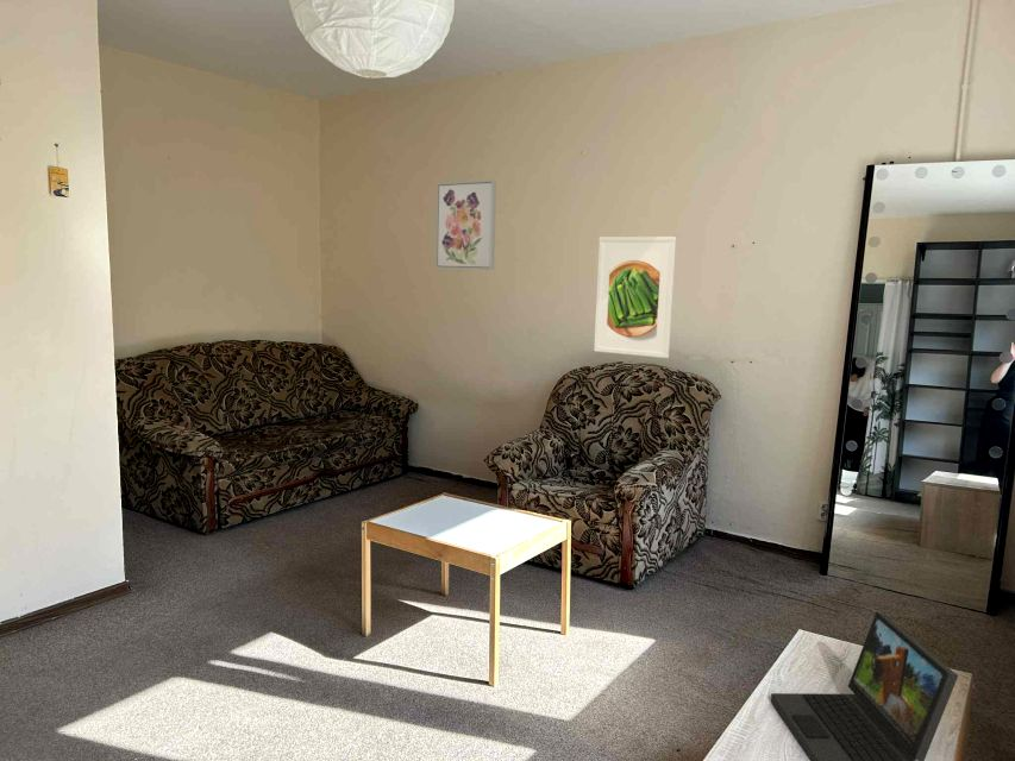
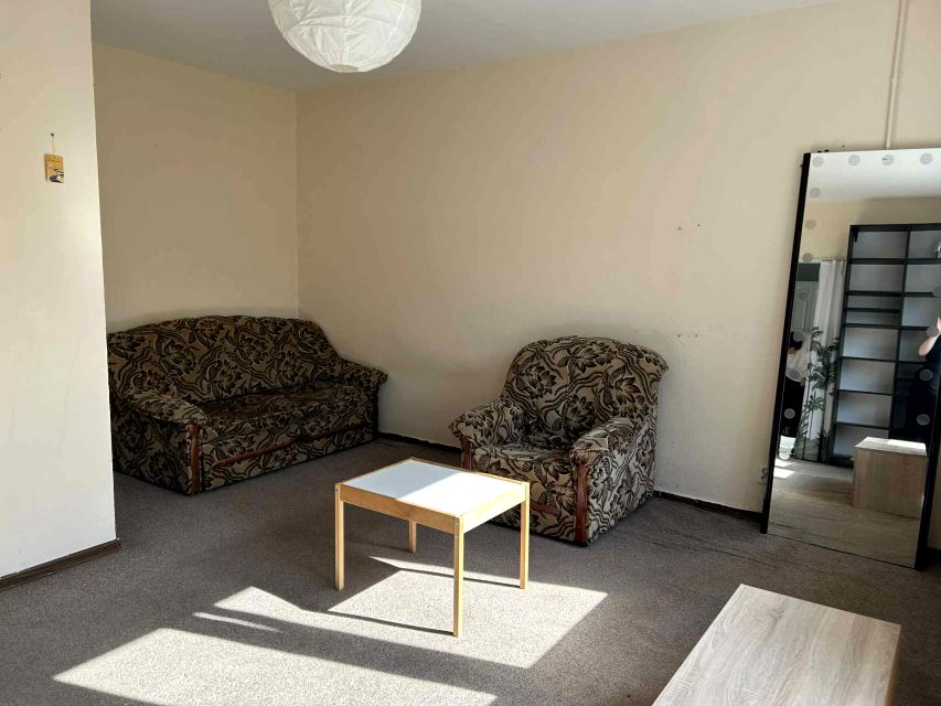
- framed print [593,235,677,359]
- laptop [770,611,959,761]
- wall art [434,178,497,271]
